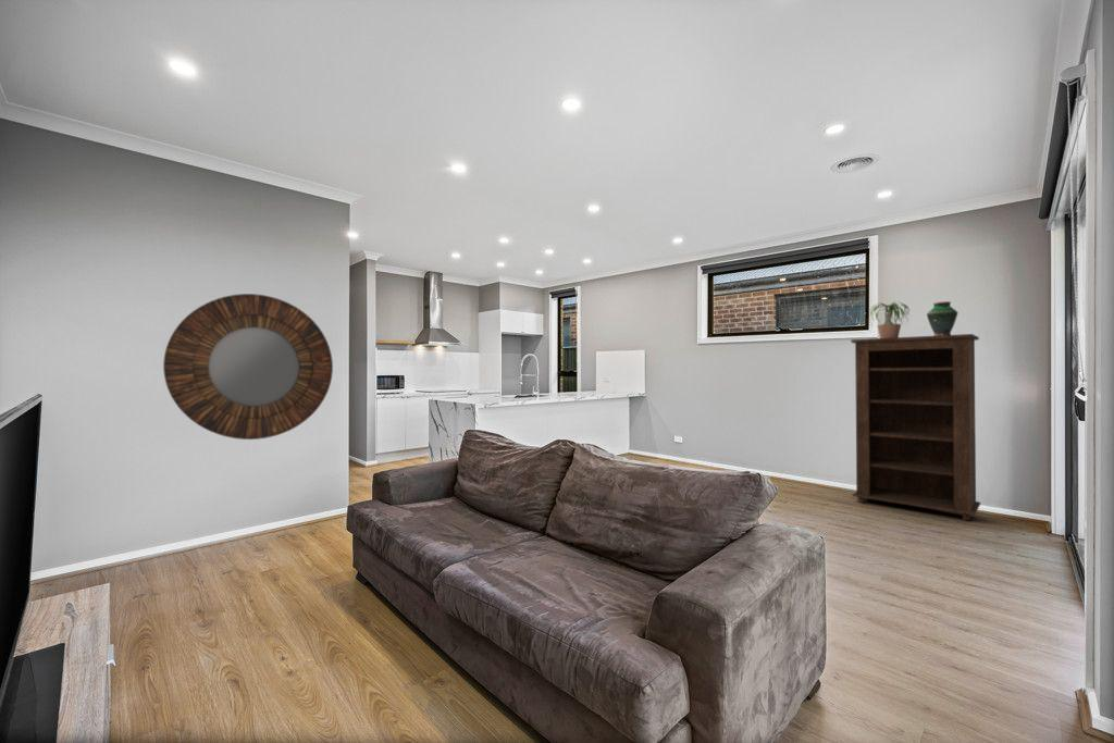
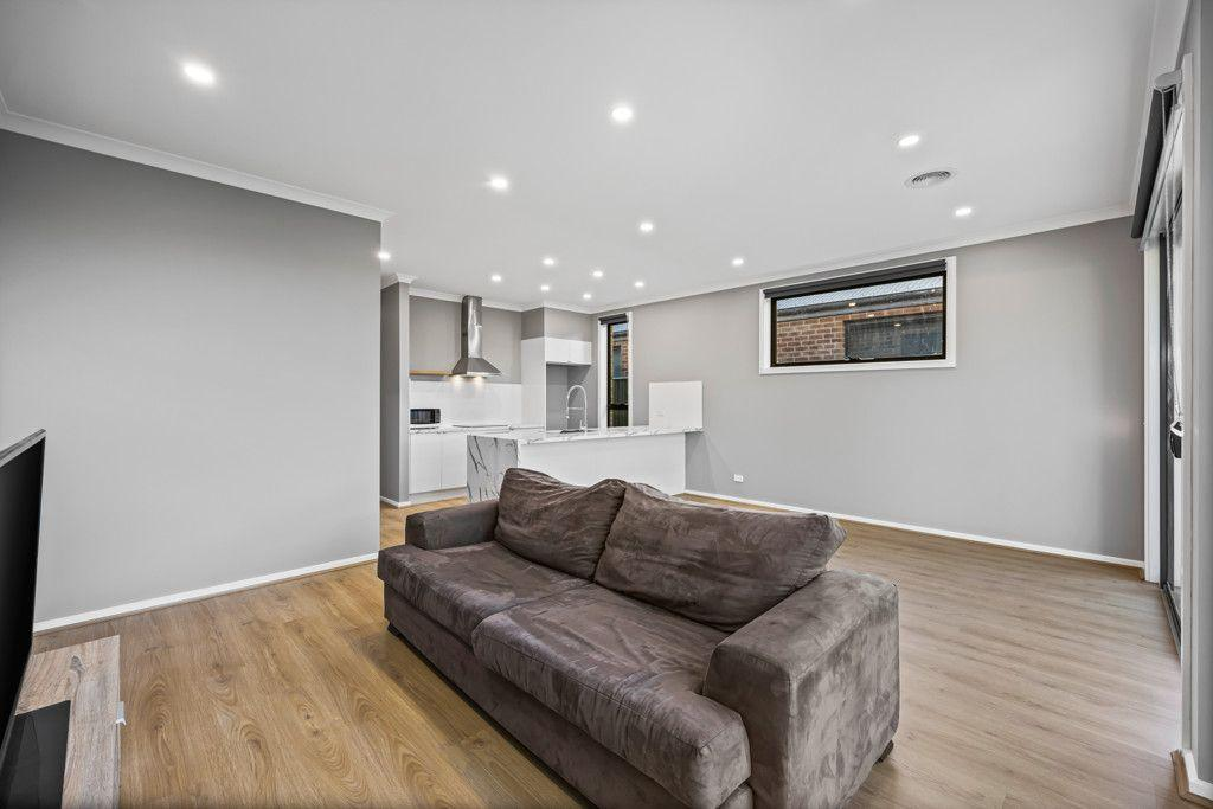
- ceramic vessel [926,300,958,336]
- potted plant [866,300,911,338]
- bookshelf [850,333,982,521]
- home mirror [162,293,334,441]
